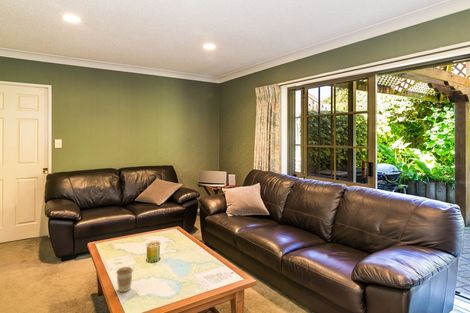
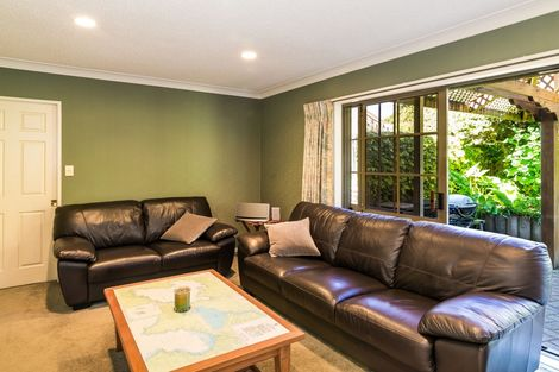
- coffee cup [115,266,134,293]
